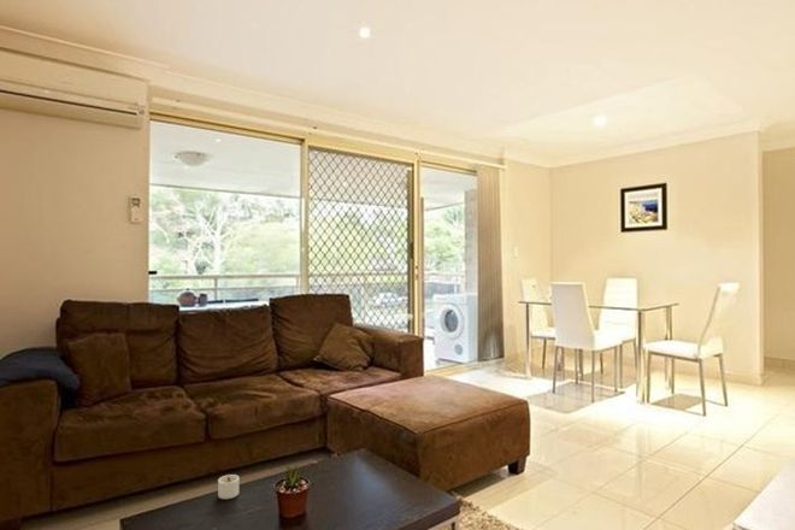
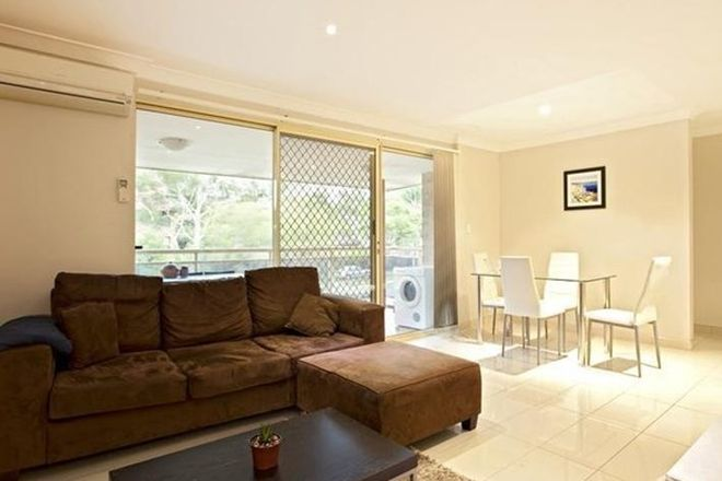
- candle [217,473,240,500]
